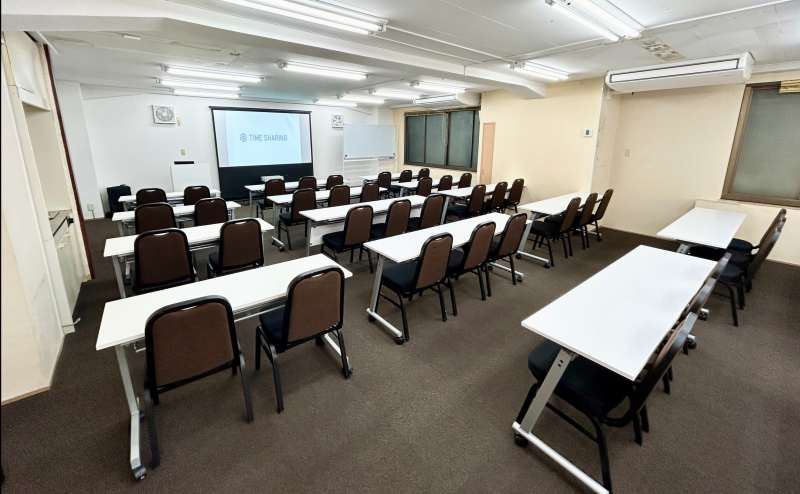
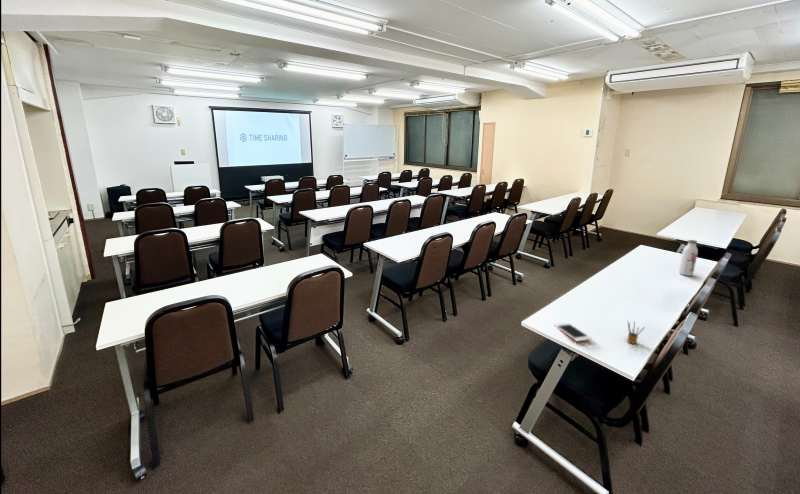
+ cell phone [552,321,592,342]
+ pencil box [626,320,646,345]
+ water bottle [678,239,699,277]
